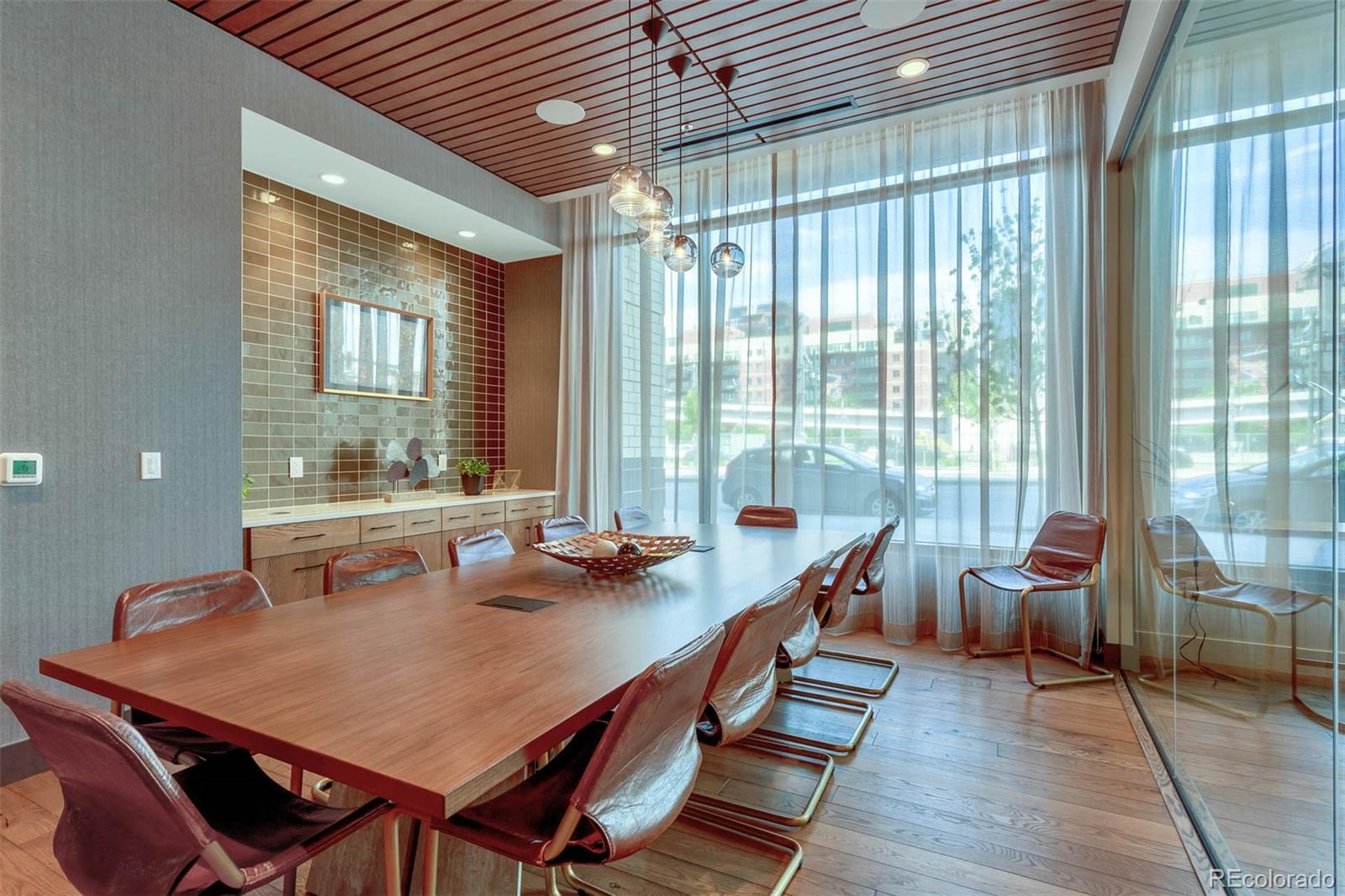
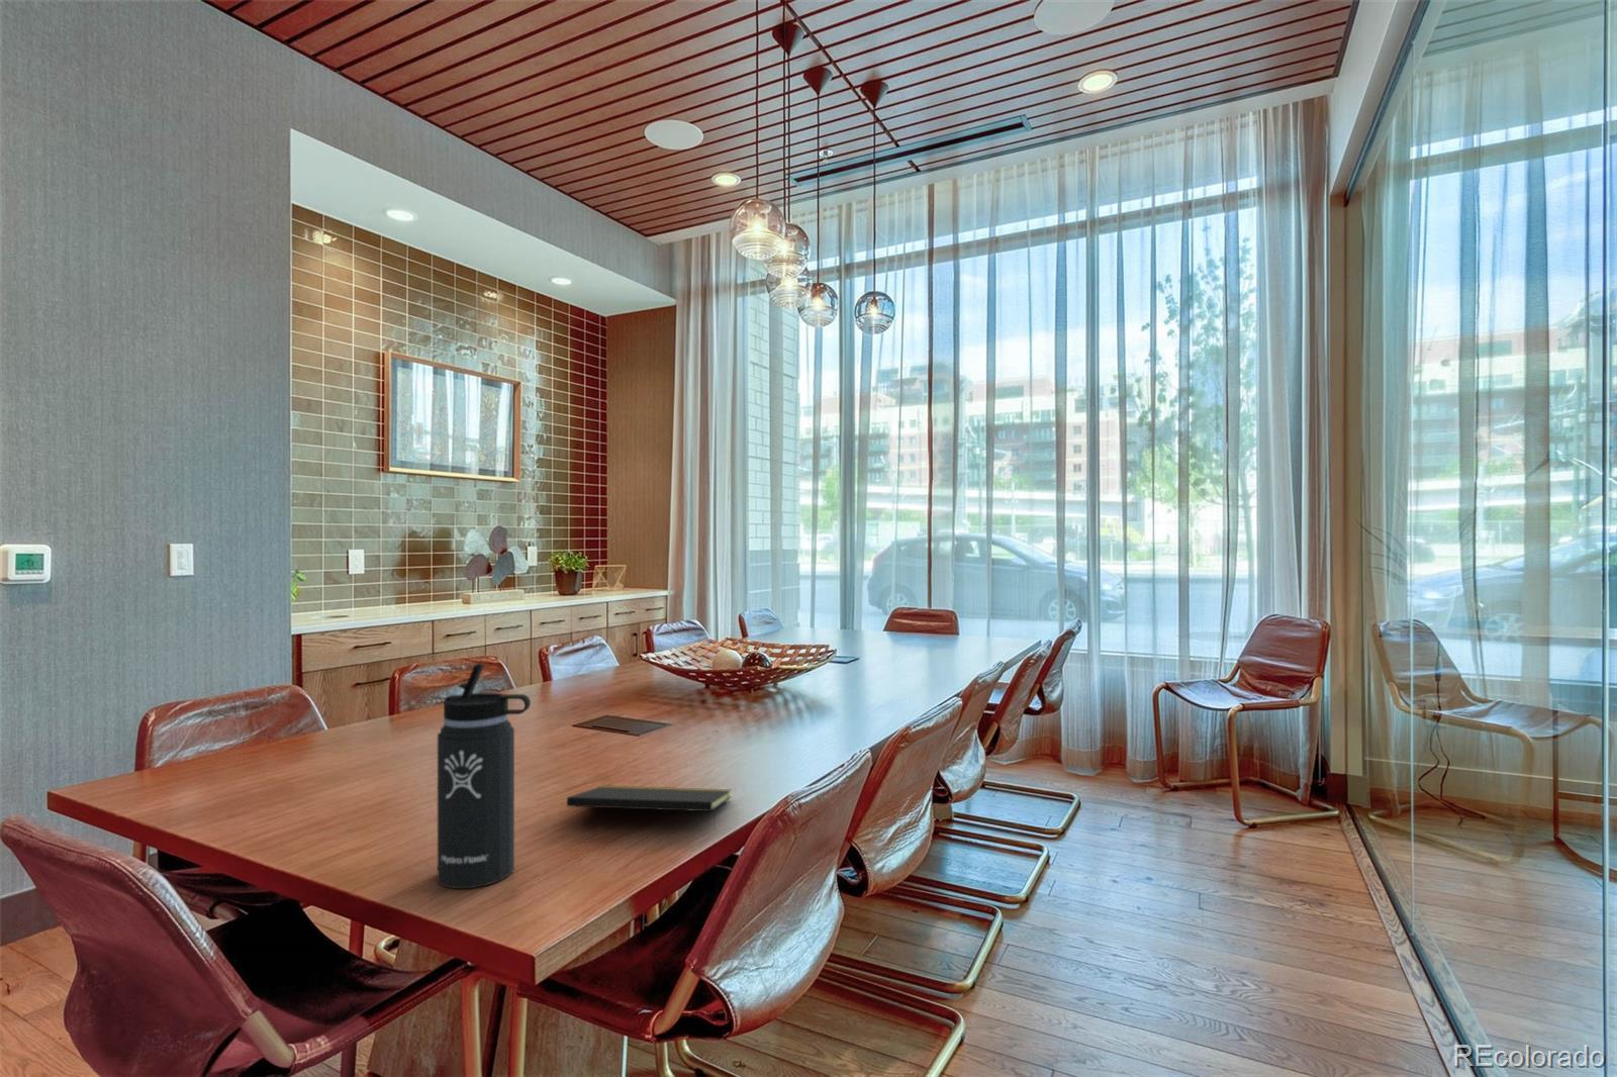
+ notepad [566,785,732,833]
+ thermos bottle [436,662,531,889]
